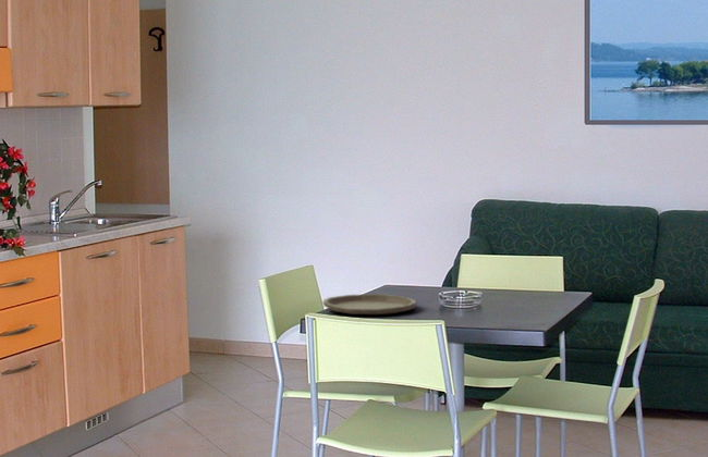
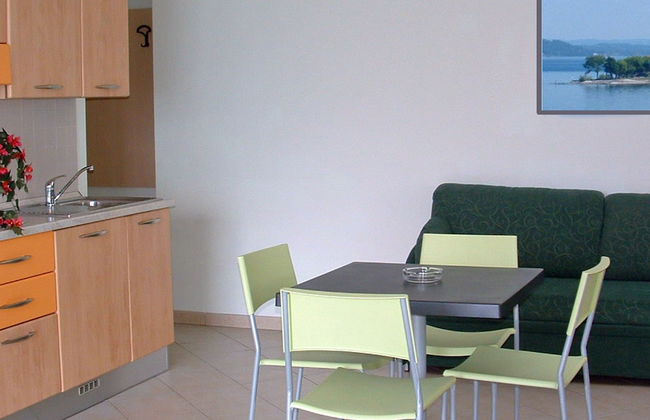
- plate [322,293,417,316]
